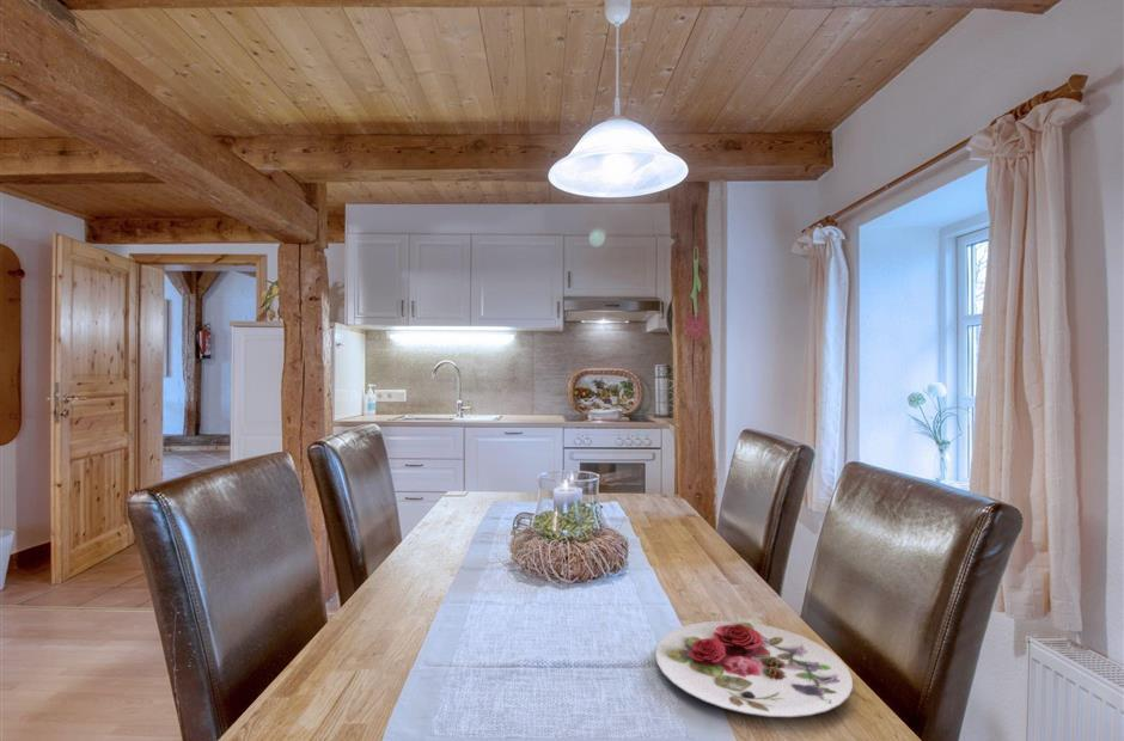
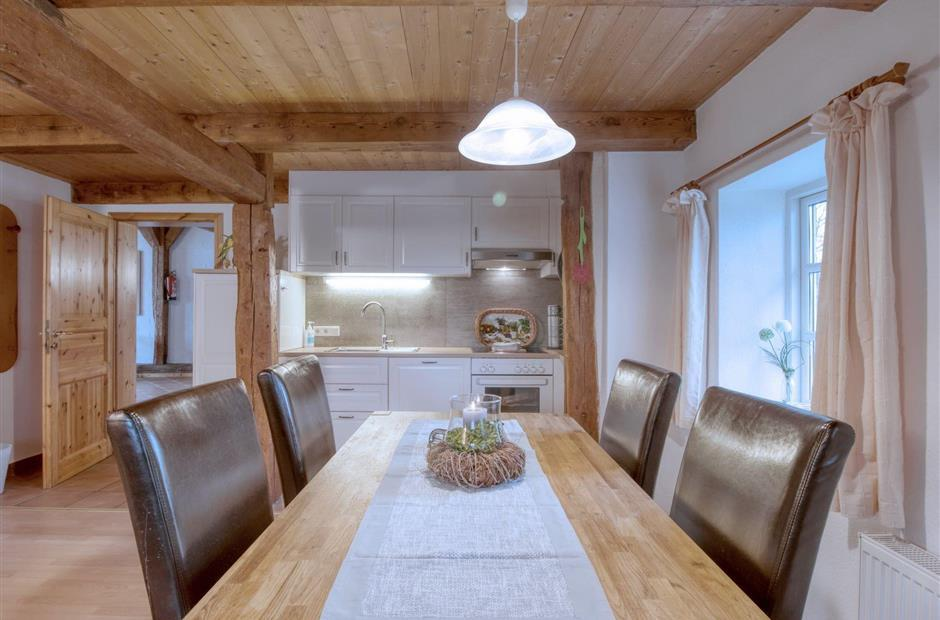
- plate [654,620,854,718]
